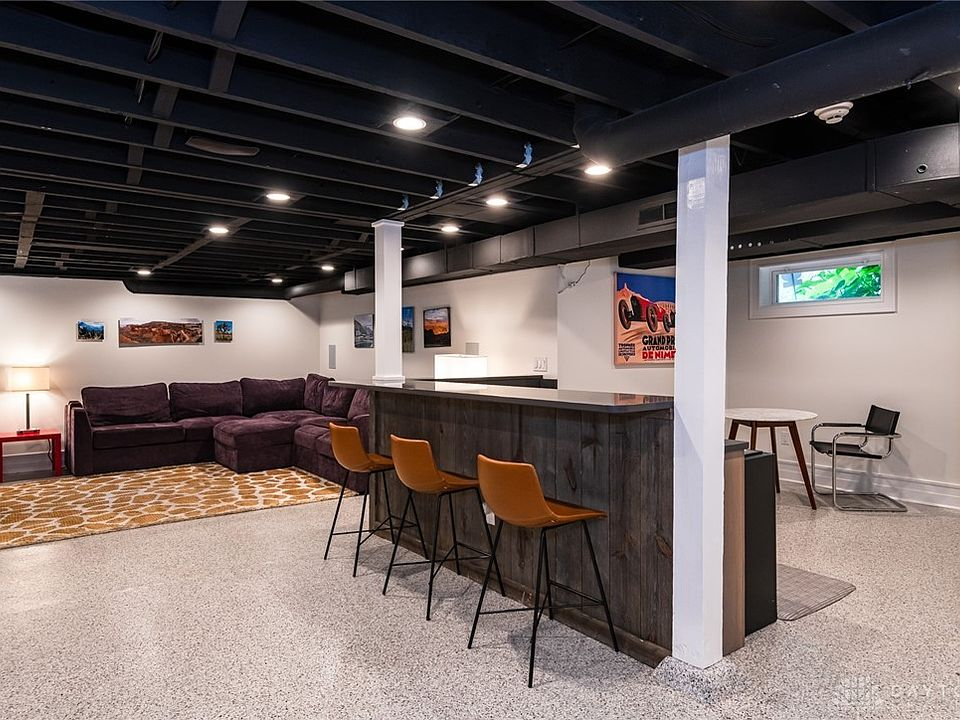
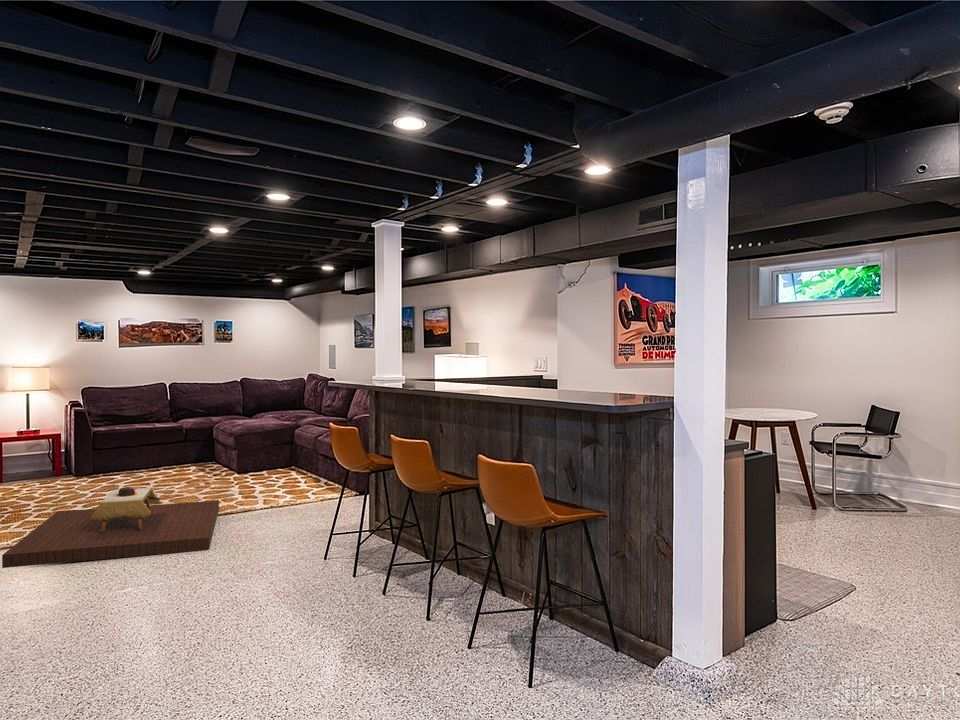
+ coffee table [1,486,220,569]
